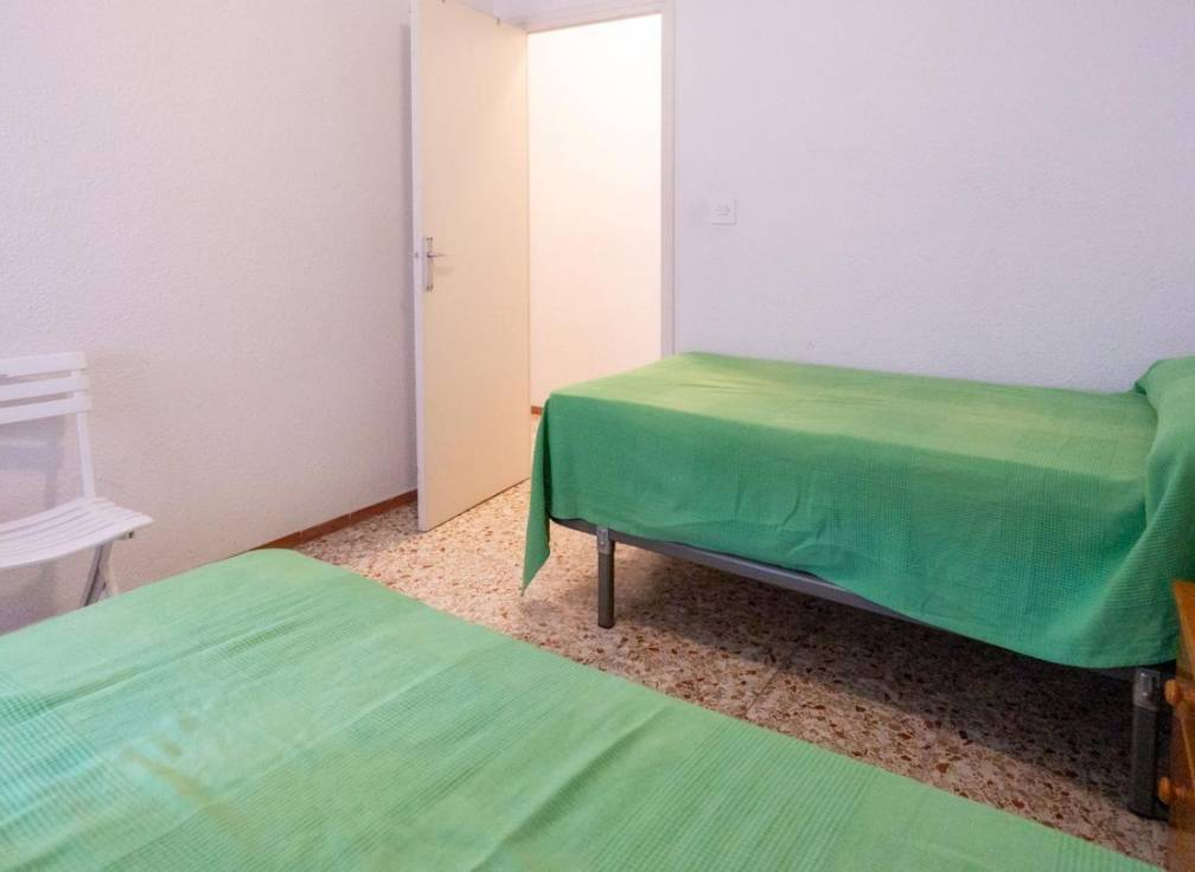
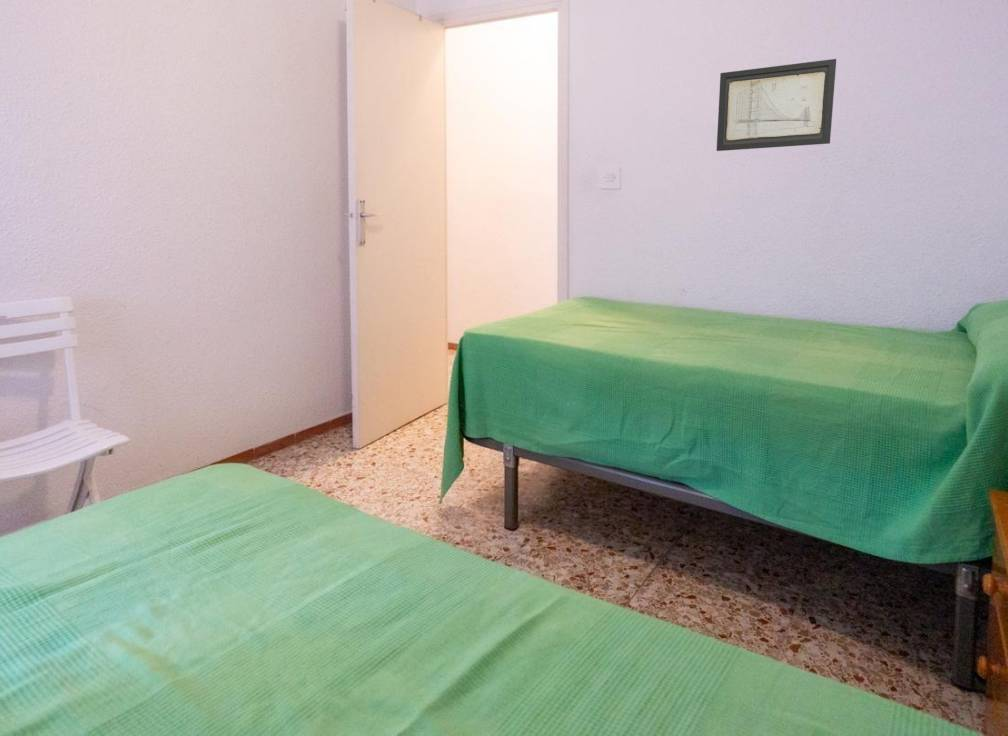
+ wall art [716,58,837,152]
